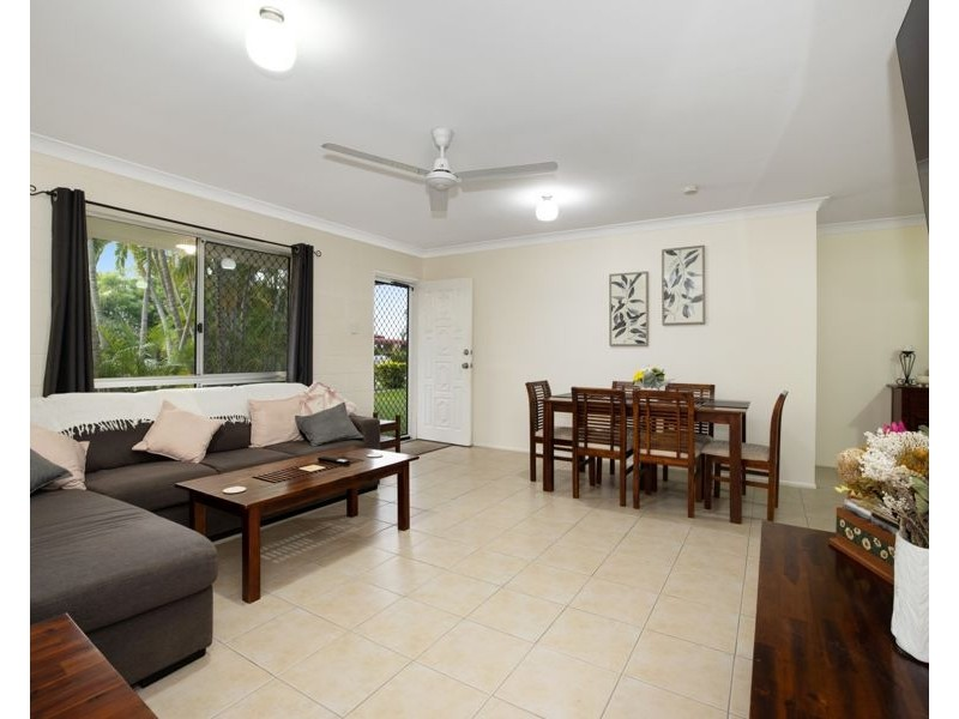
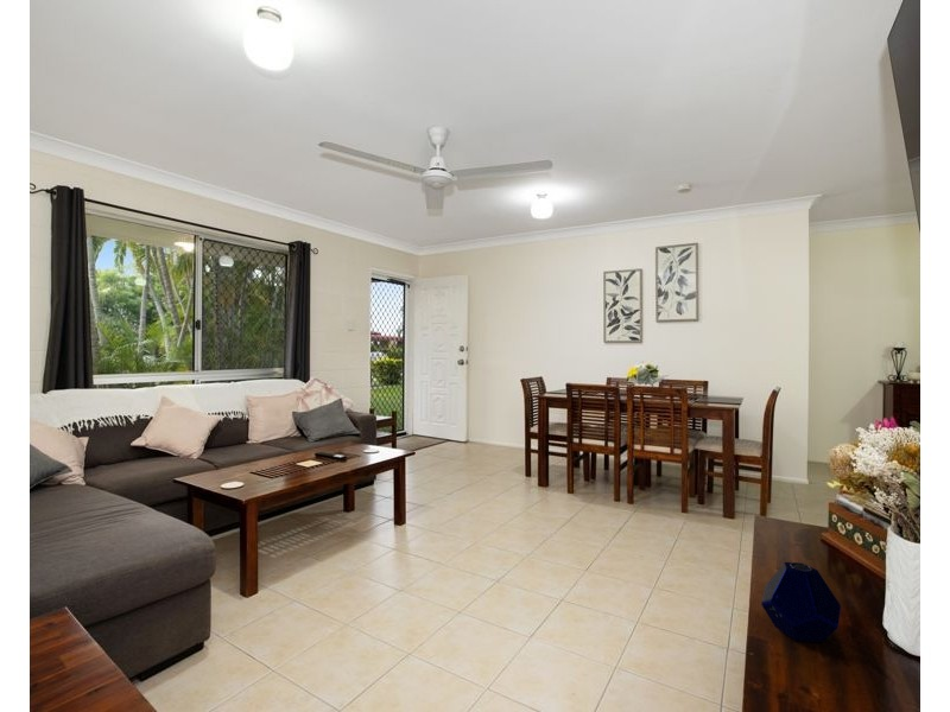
+ speaker [760,561,842,643]
